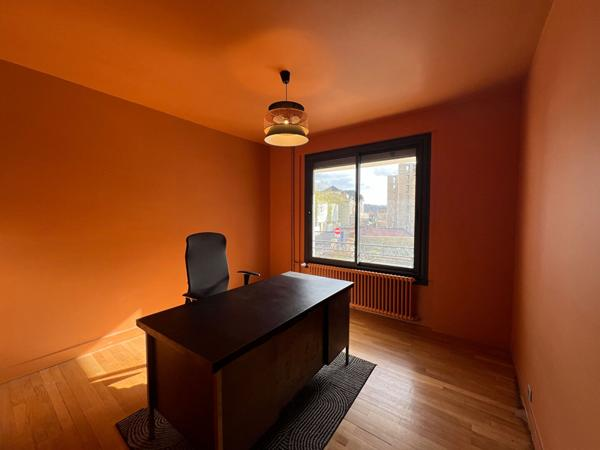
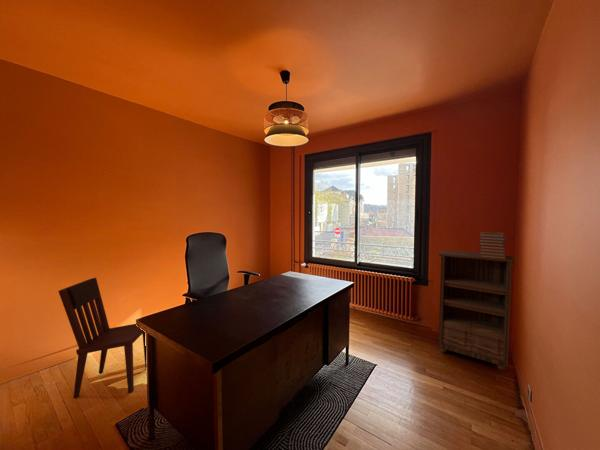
+ dining chair [57,277,147,399]
+ book stack [478,231,506,259]
+ bookshelf [437,249,516,371]
